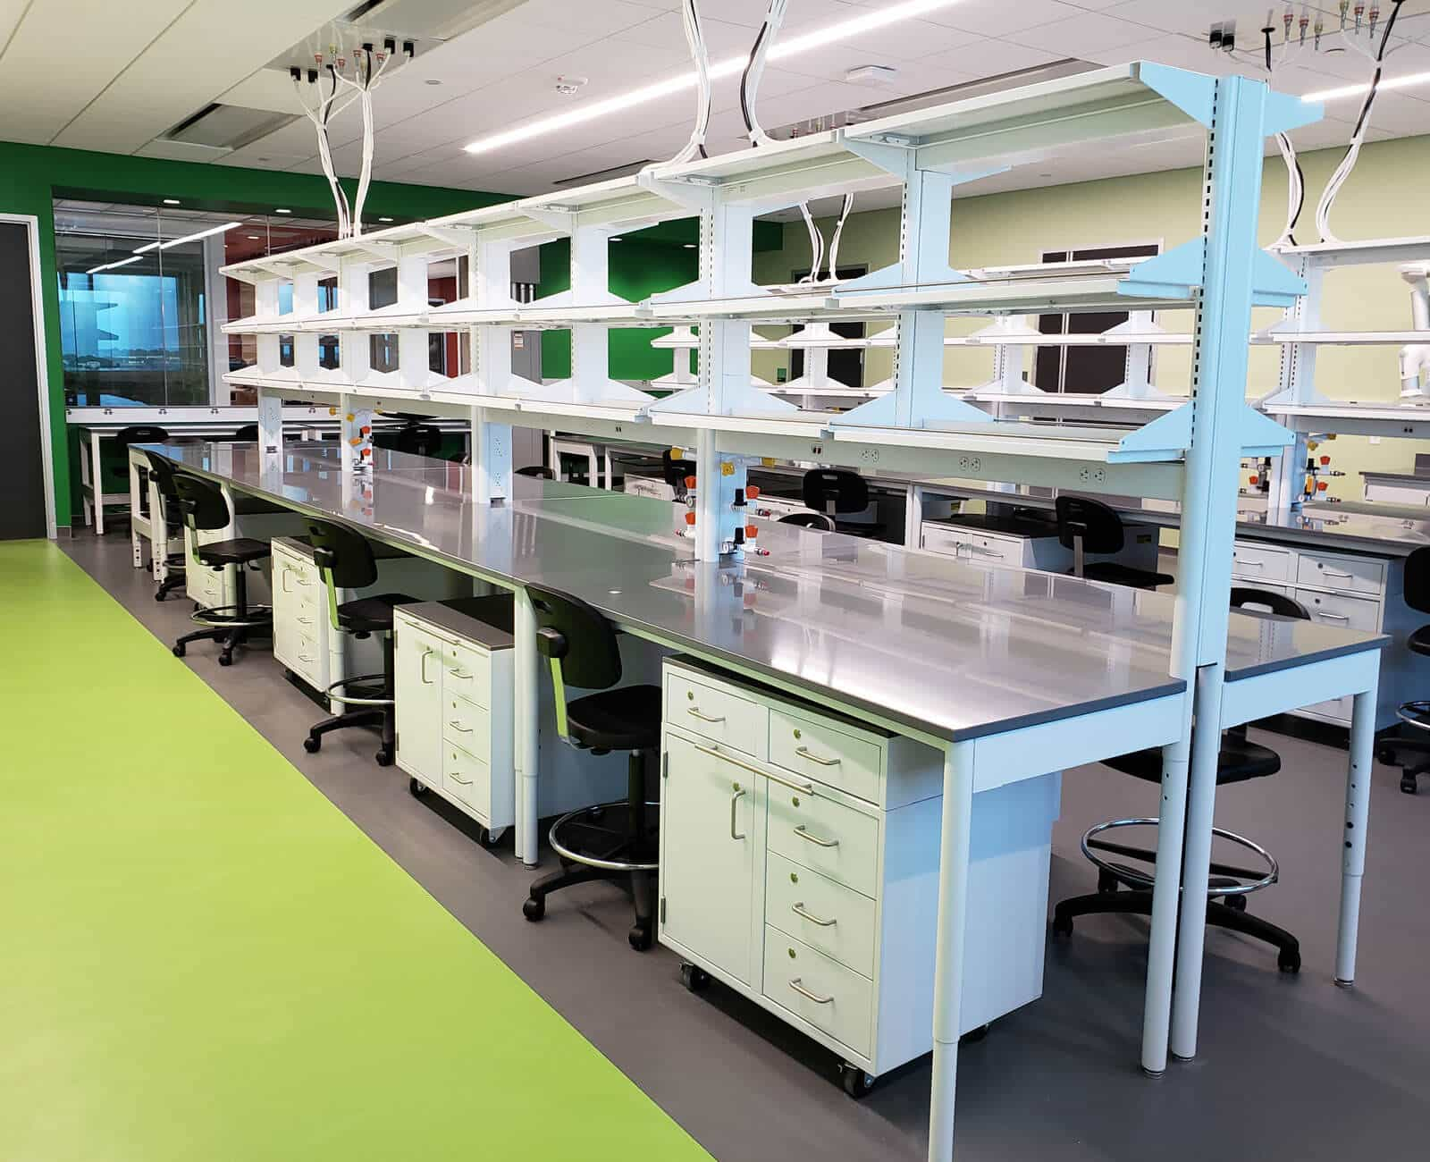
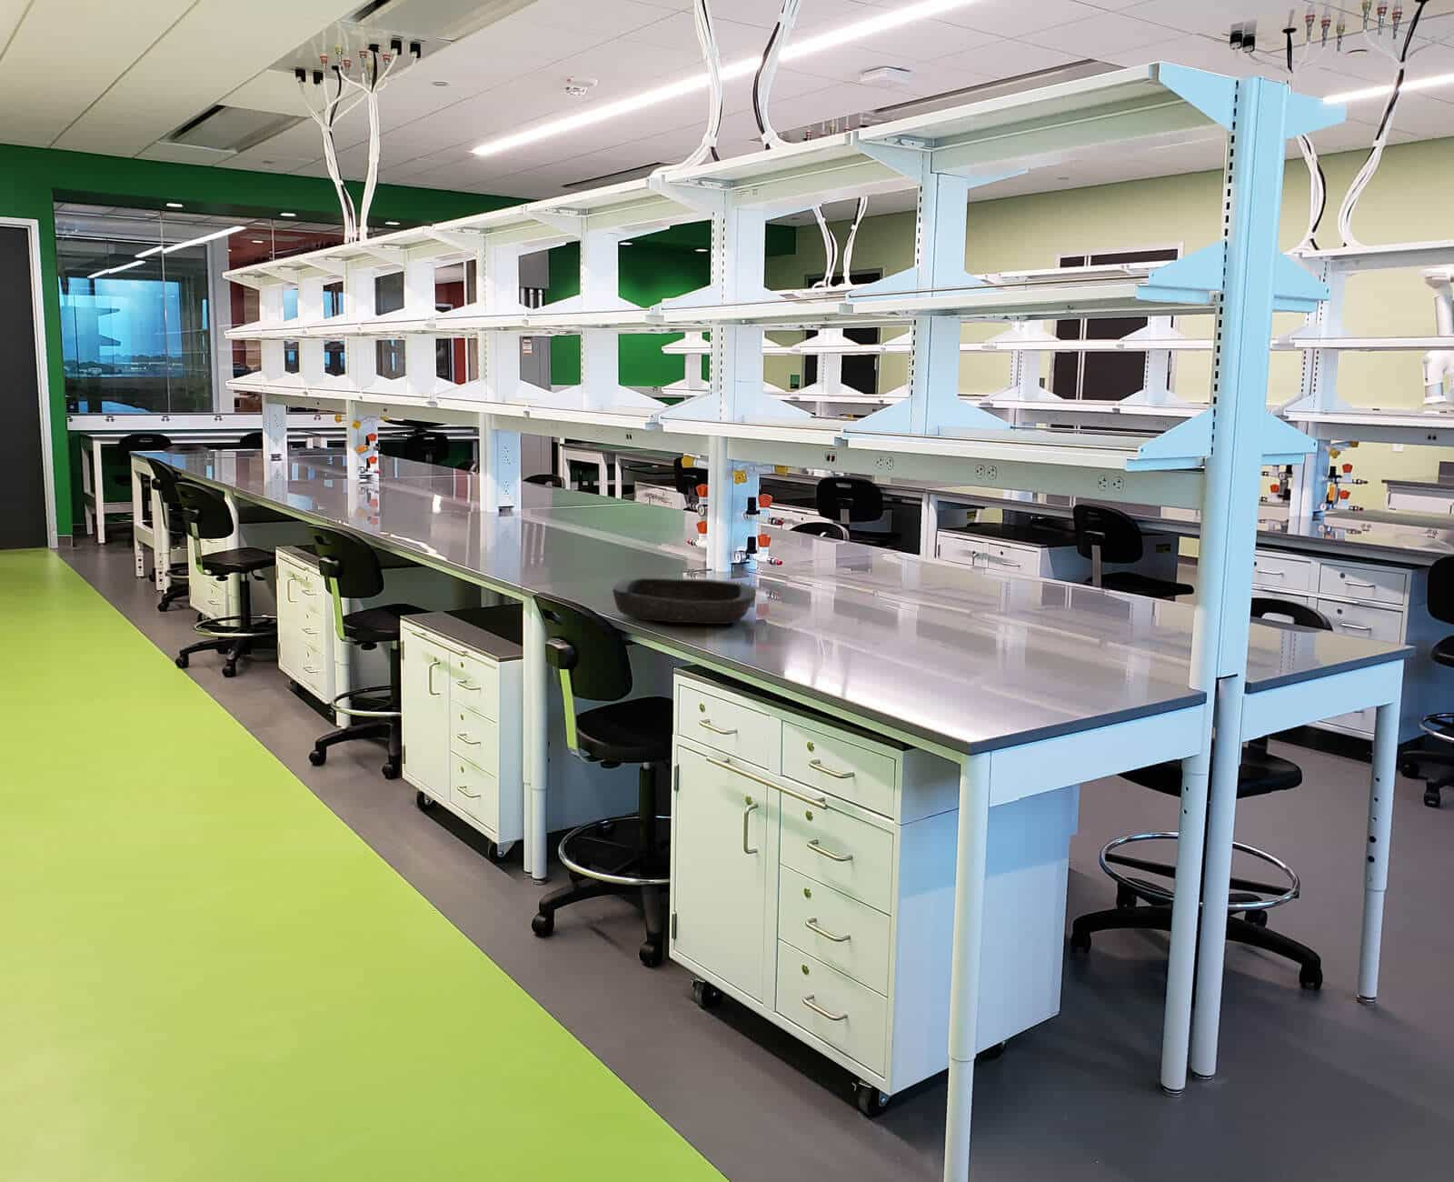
+ container [611,577,757,625]
